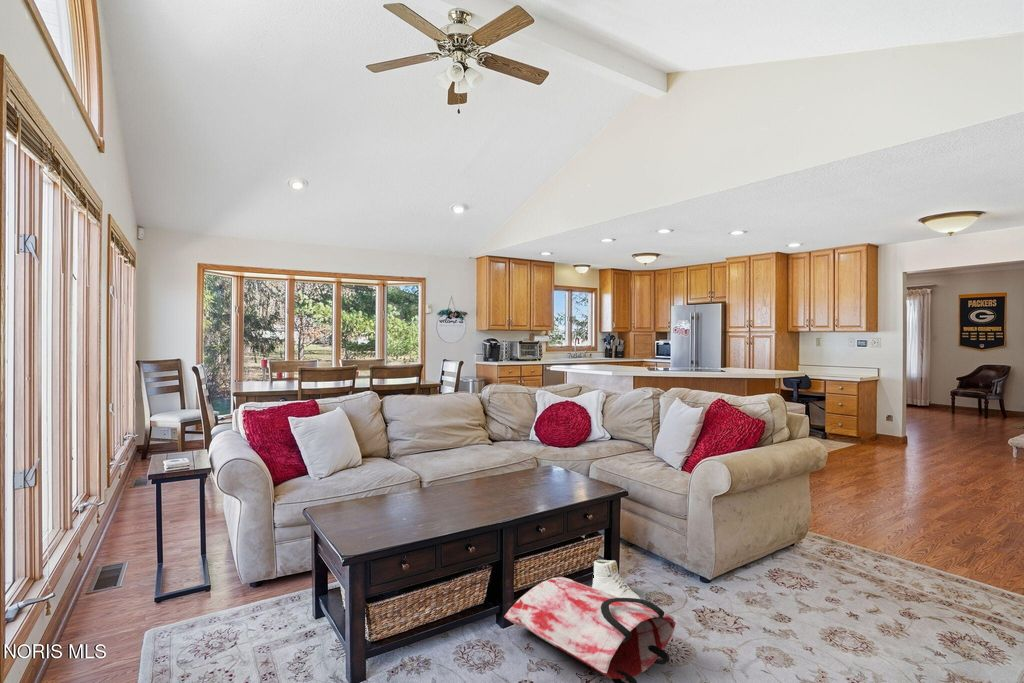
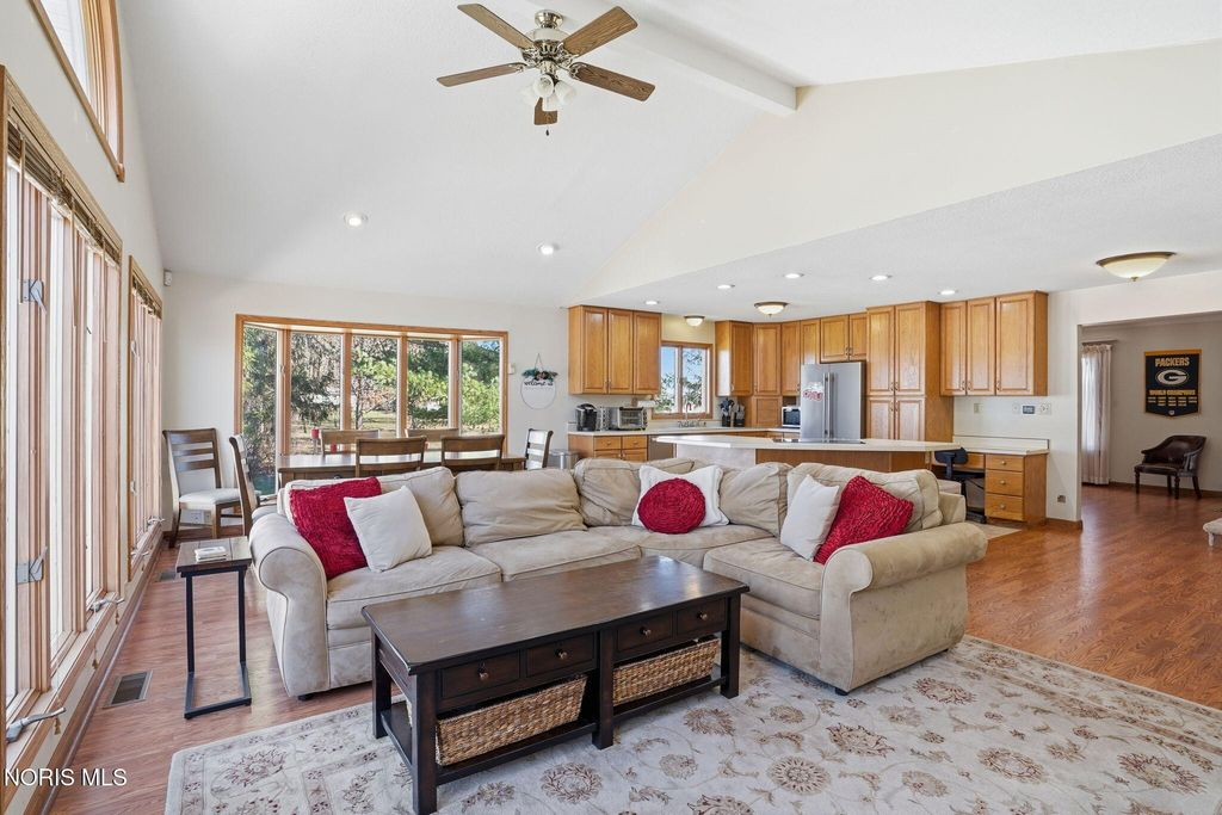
- sneaker [591,559,644,606]
- bag [503,576,677,683]
